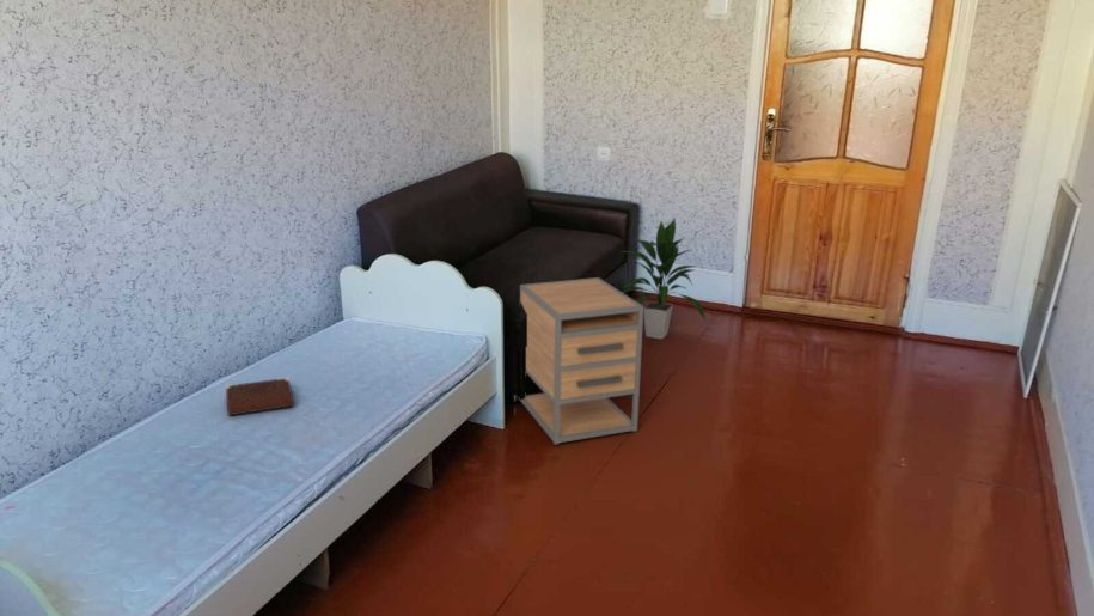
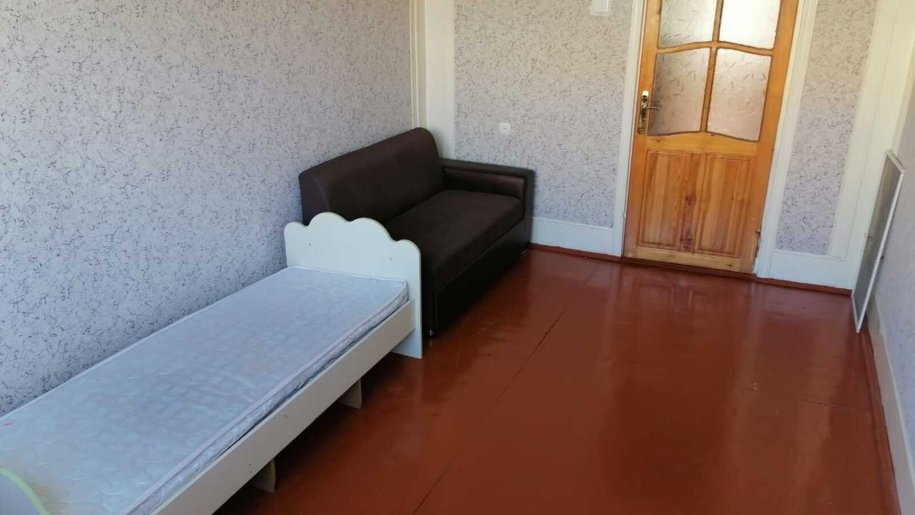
- book [225,377,294,416]
- indoor plant [621,216,708,340]
- nightstand [519,276,644,446]
